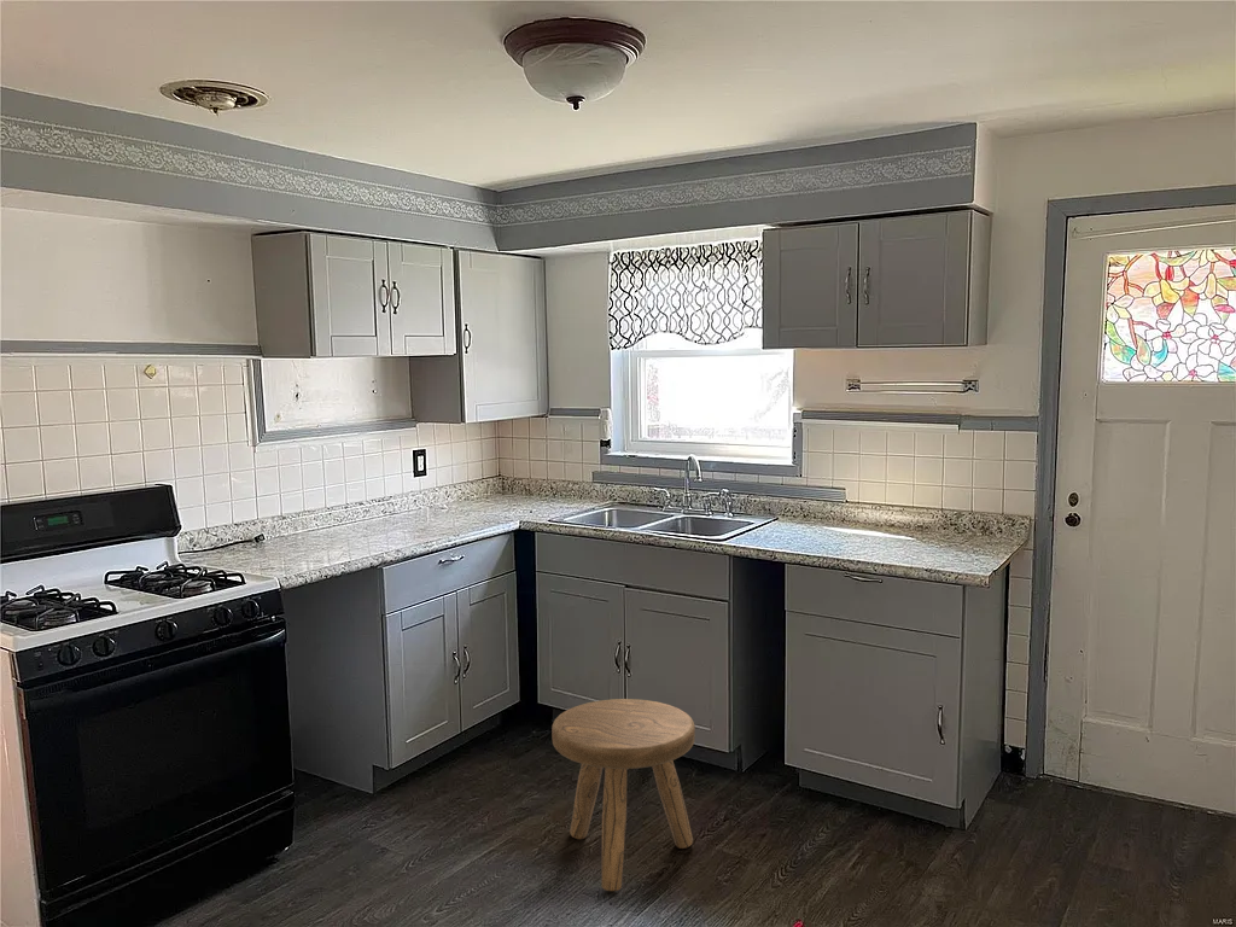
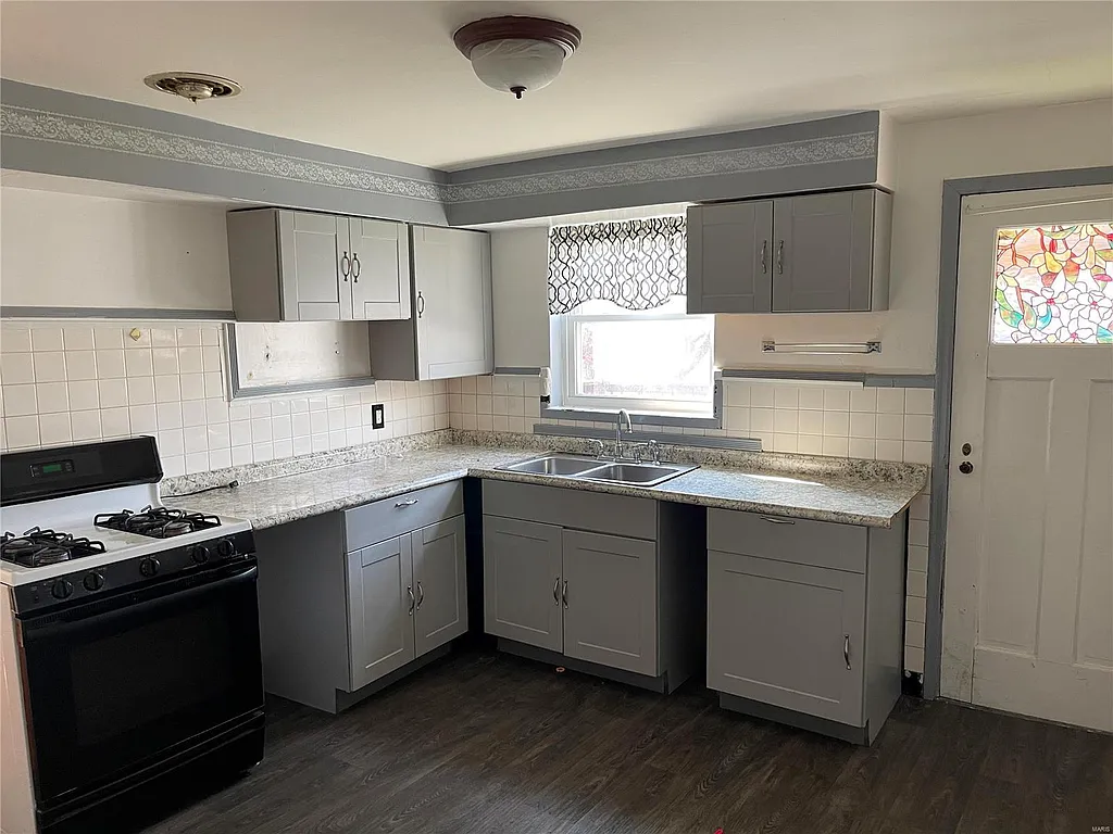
- stool [550,698,696,892]
